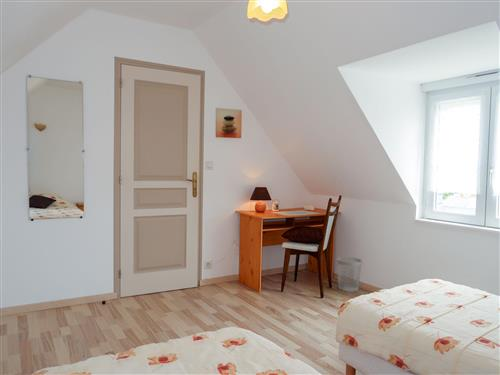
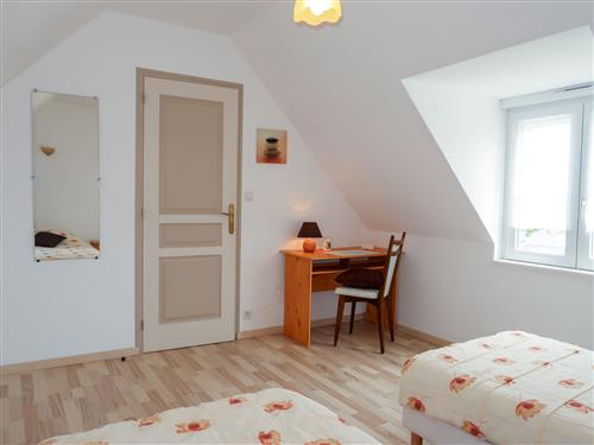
- wastebasket [336,256,363,293]
